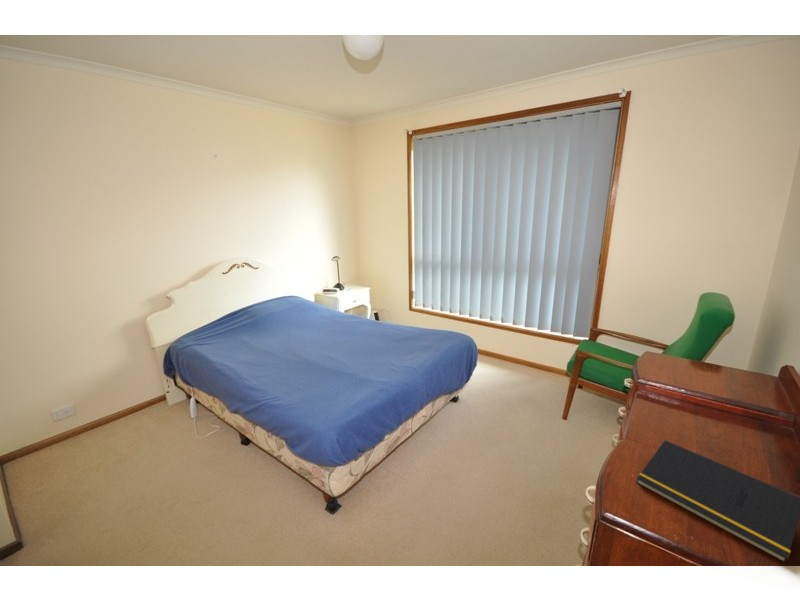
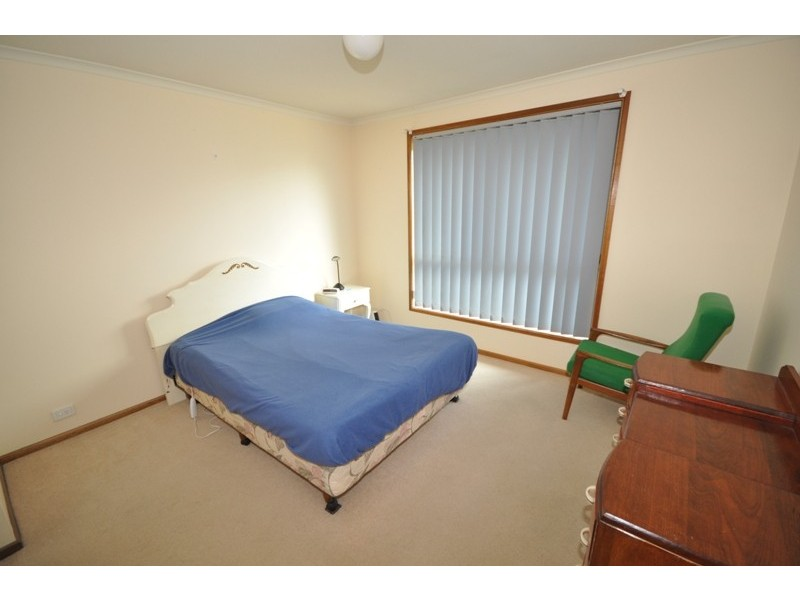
- notepad [635,439,800,563]
